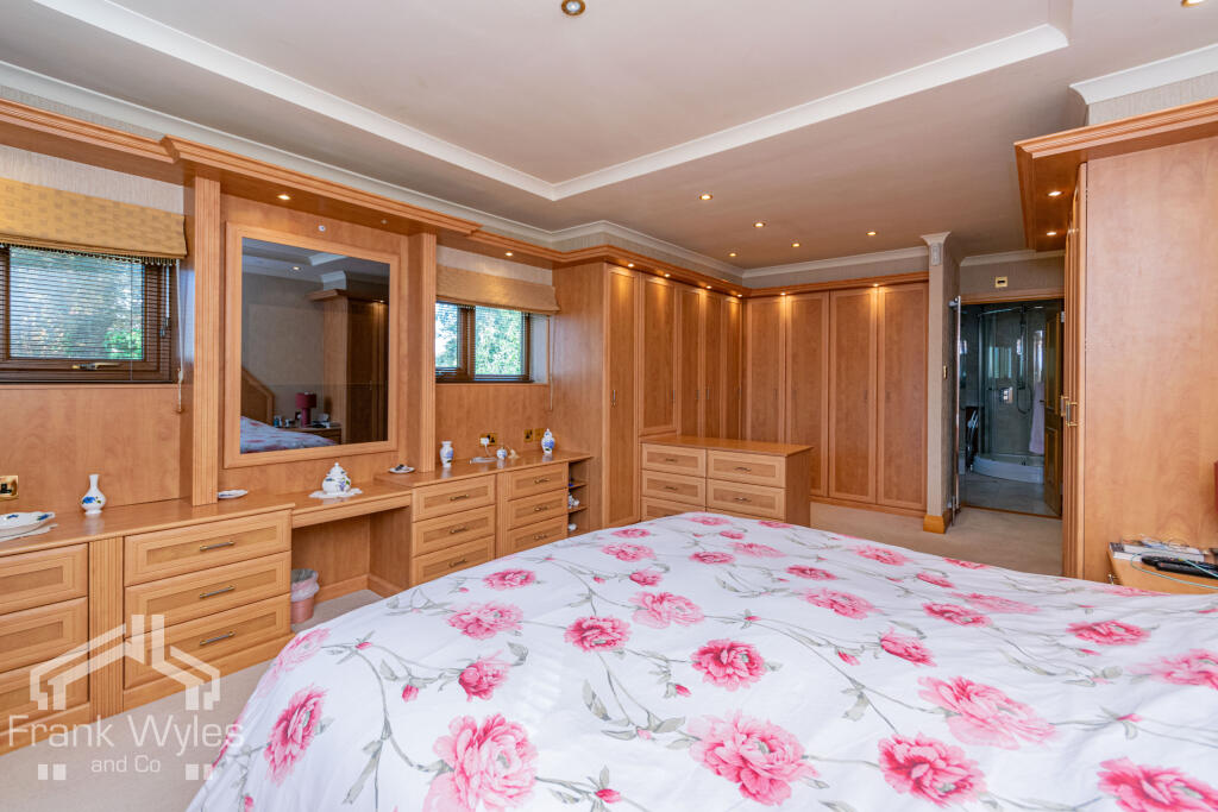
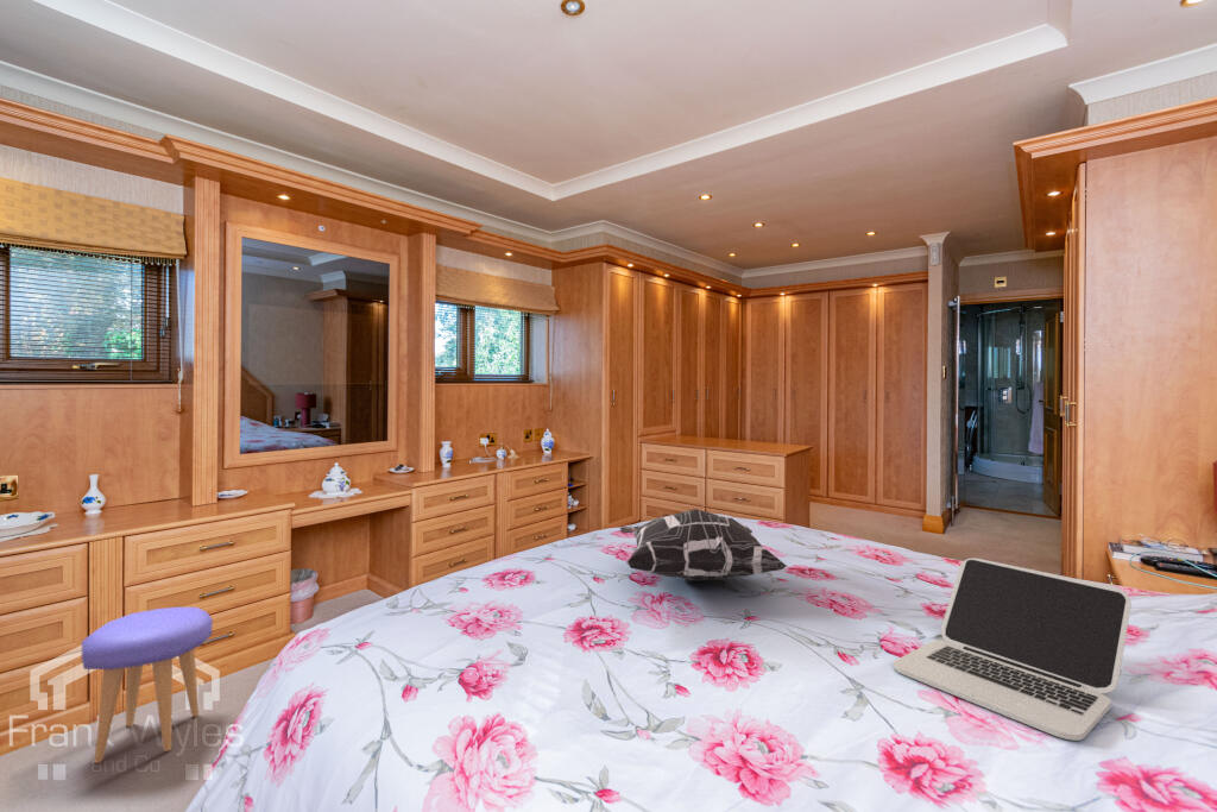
+ decorative pillow [618,508,788,581]
+ stool [81,606,214,764]
+ laptop [893,558,1133,742]
